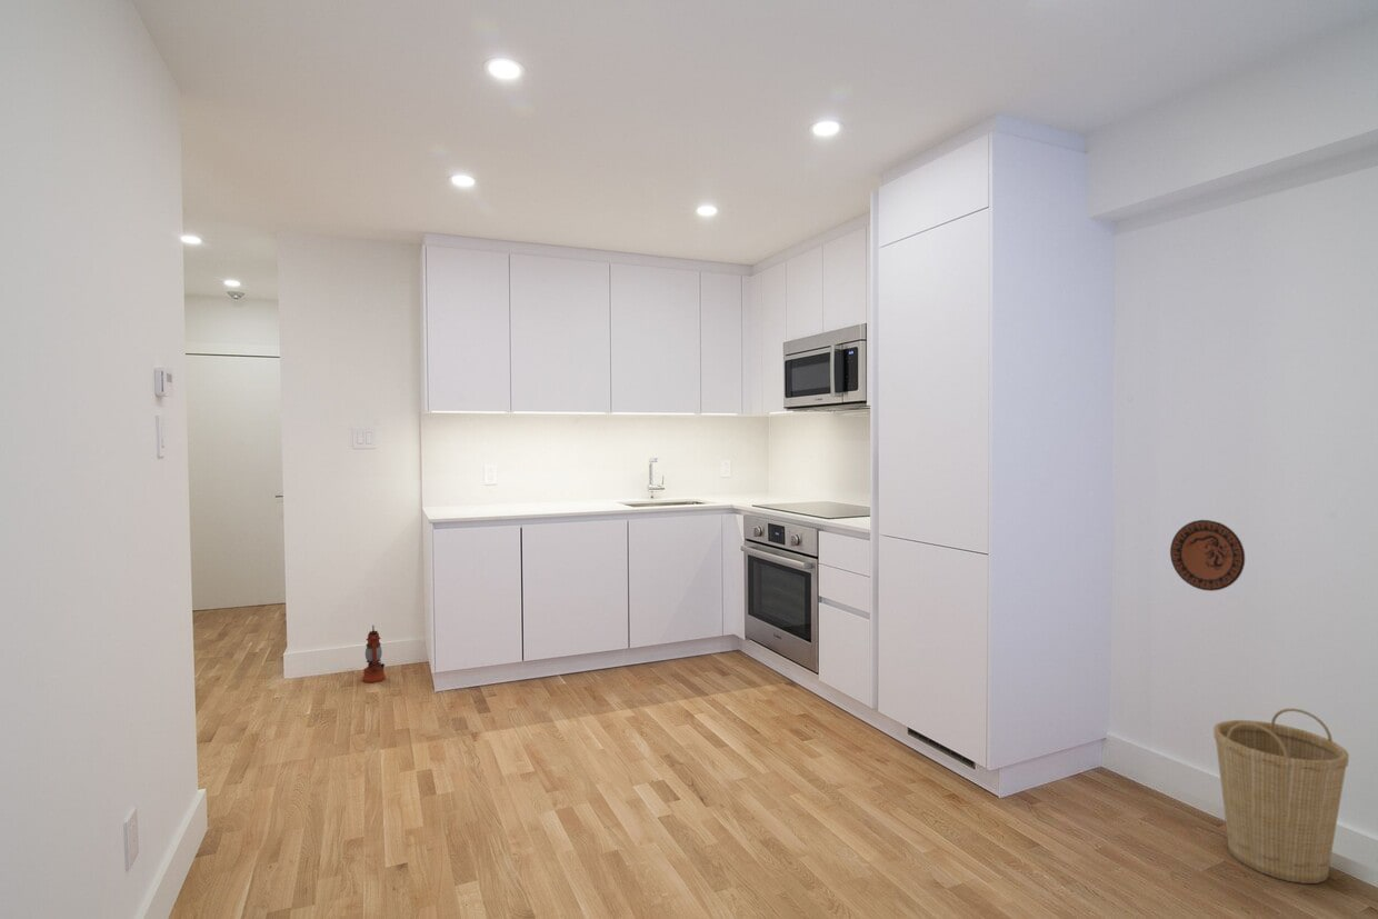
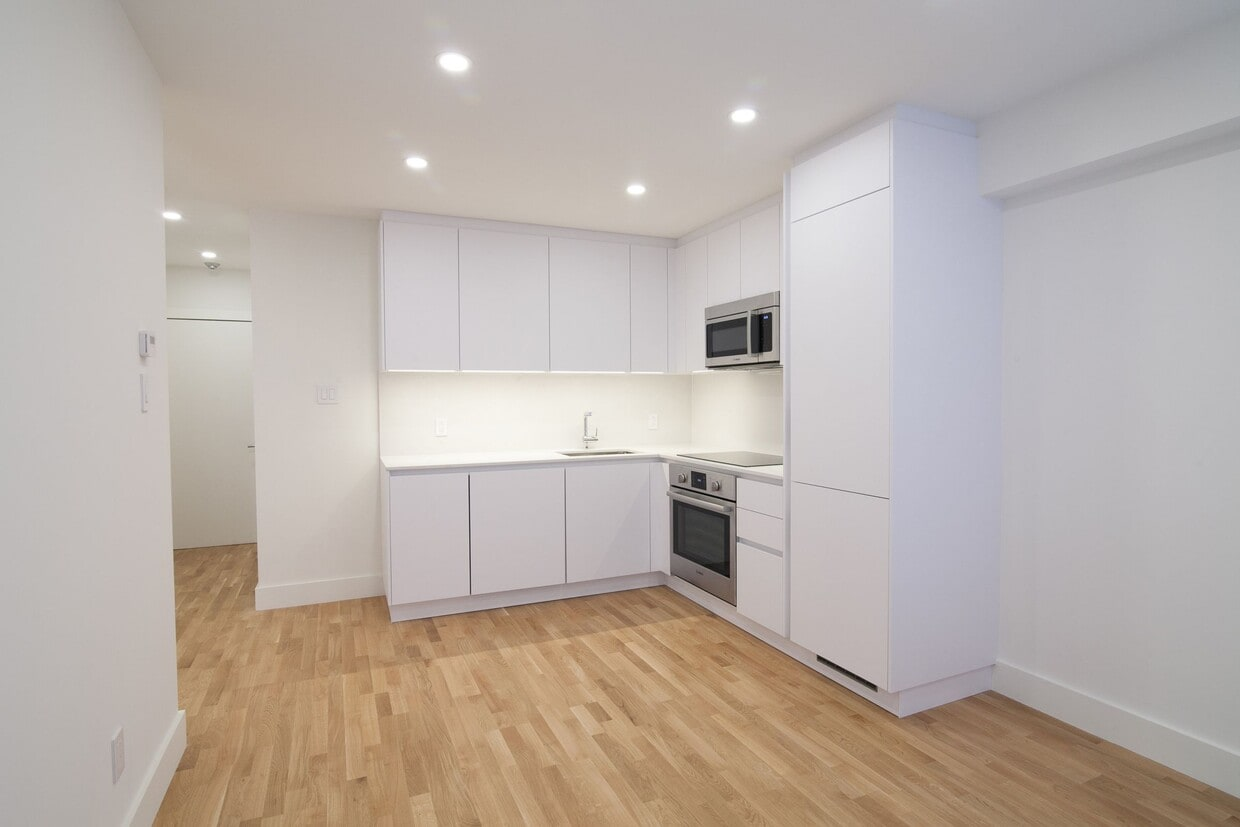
- decorative plate [1169,519,1246,592]
- lantern [361,625,387,683]
- basket [1212,708,1350,885]
